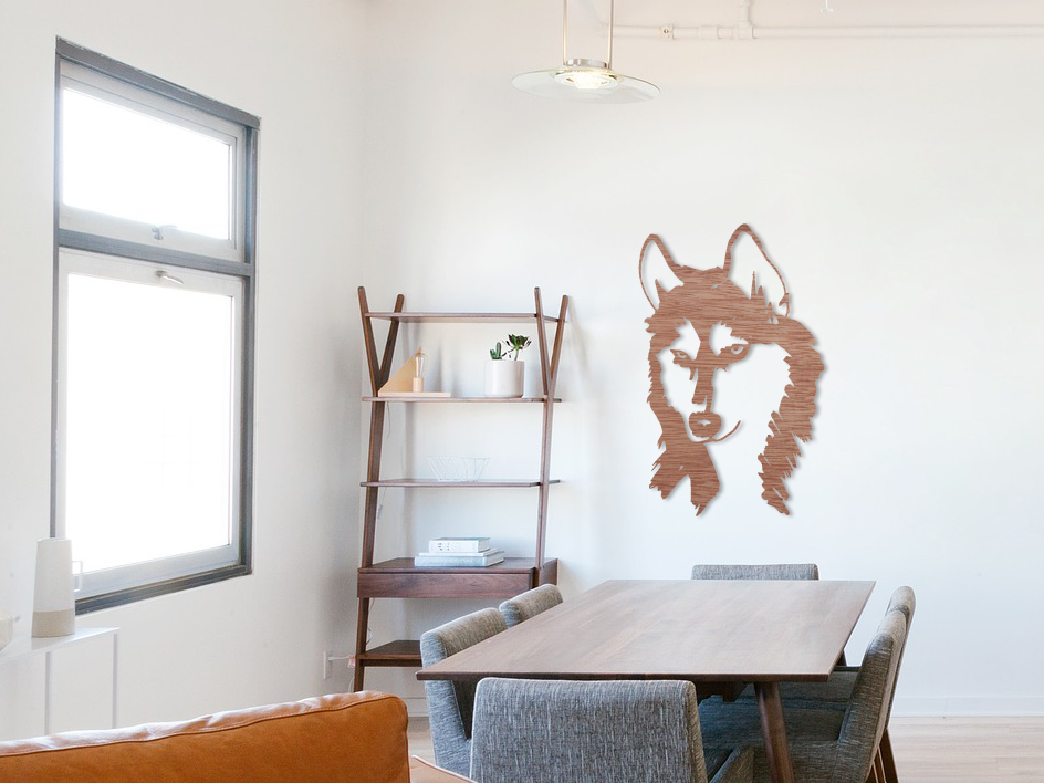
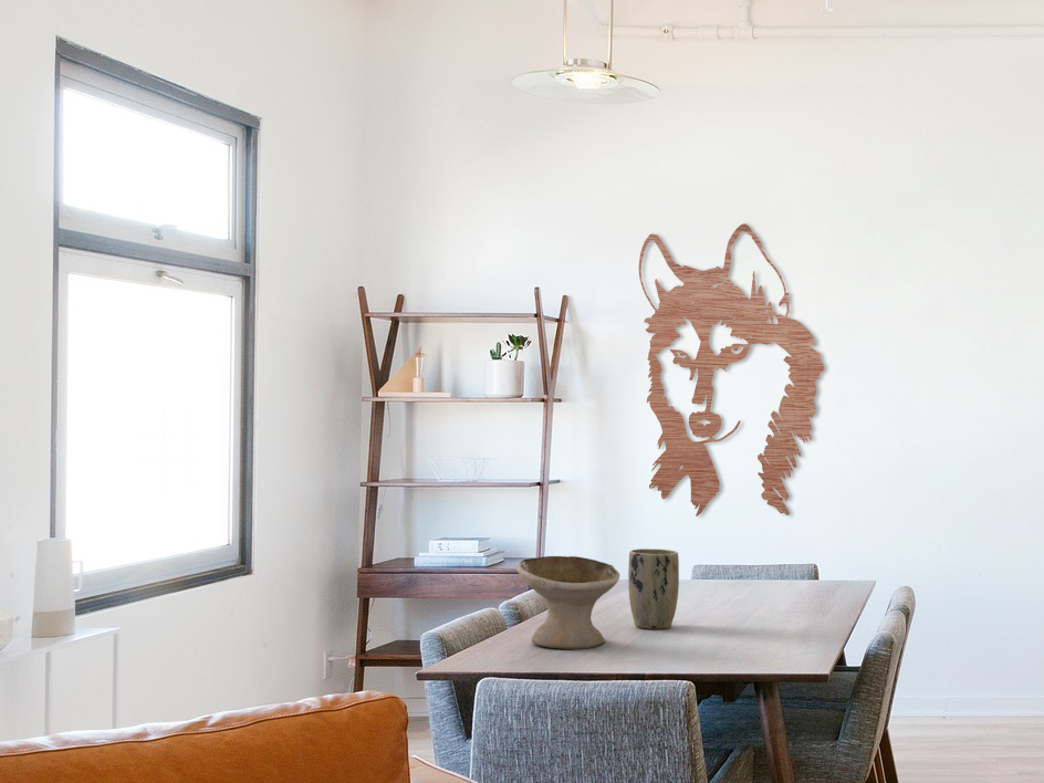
+ bowl [515,555,620,650]
+ plant pot [627,547,680,630]
